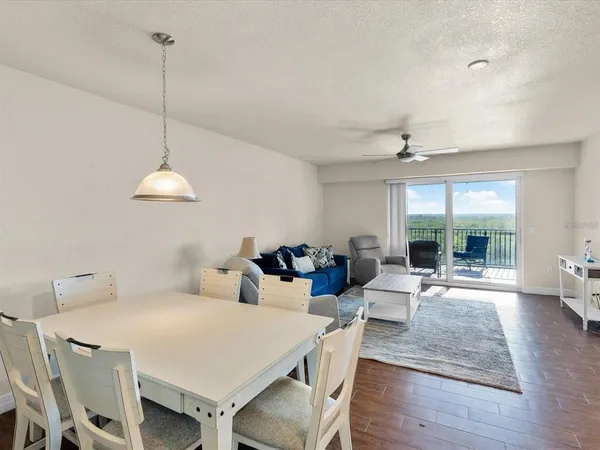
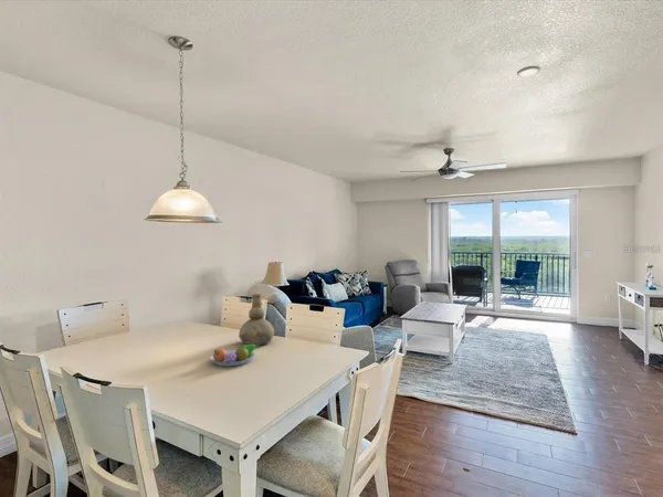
+ fruit bowl [210,345,261,367]
+ vase [238,293,275,347]
